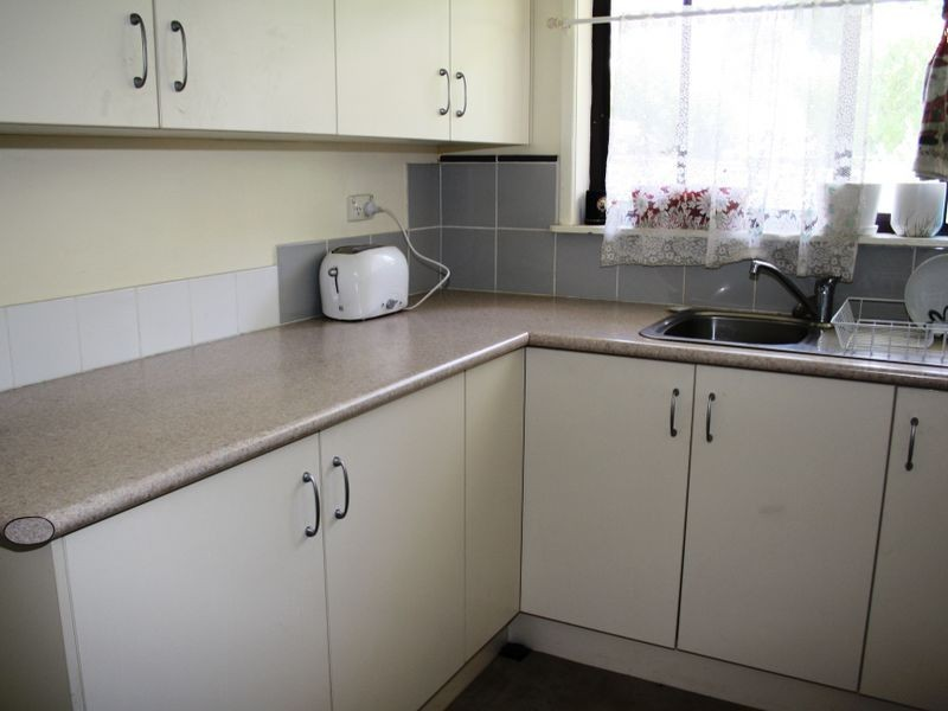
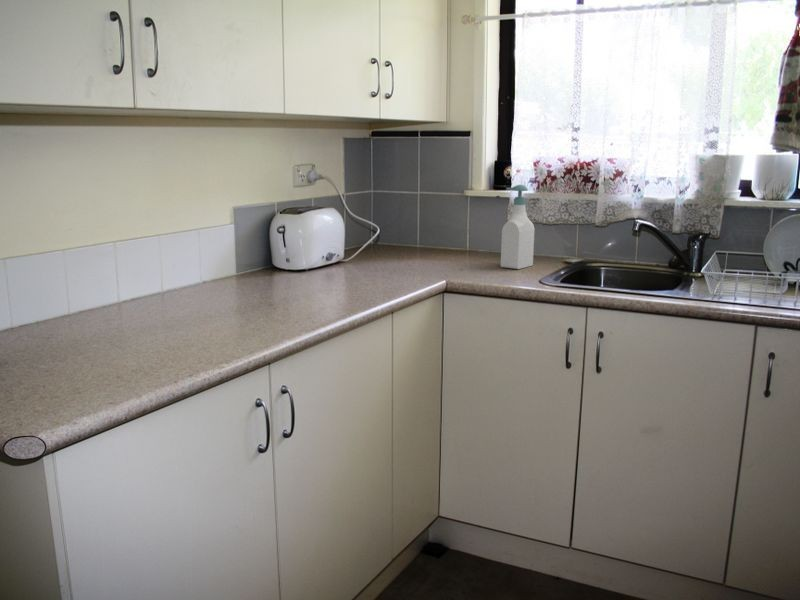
+ soap bottle [500,184,536,270]
